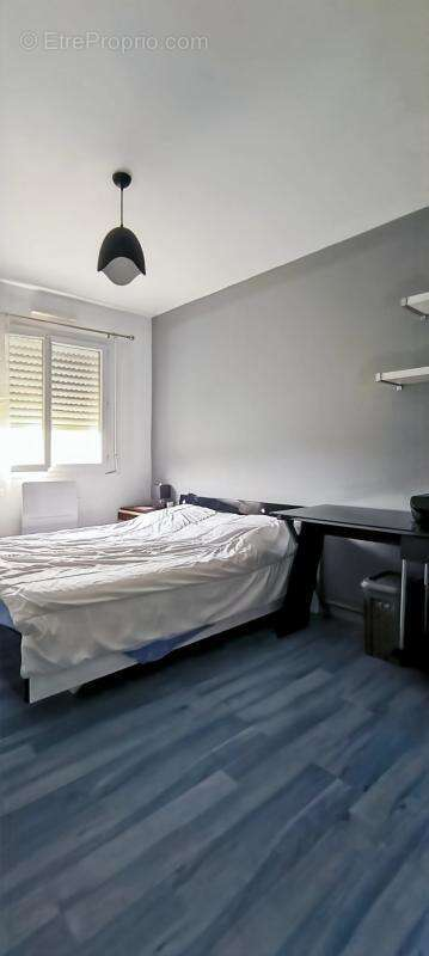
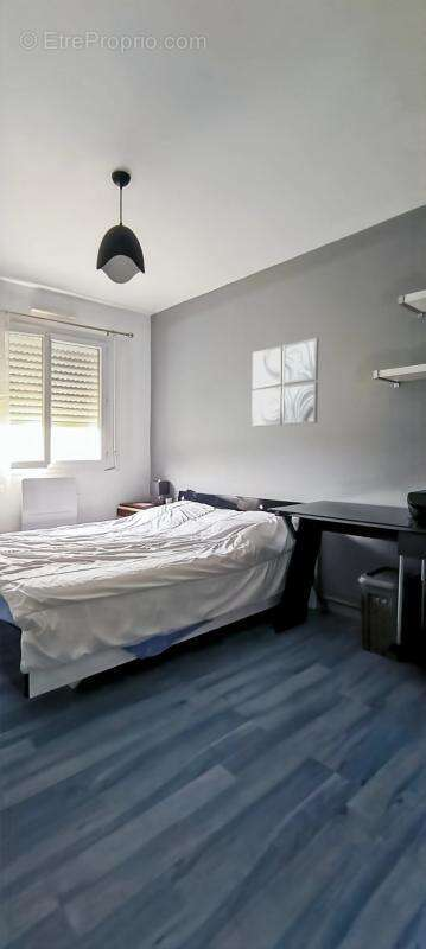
+ wall art [250,337,319,428]
